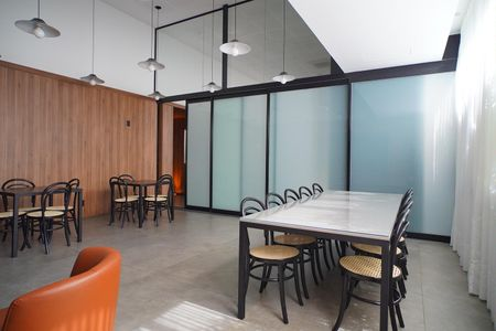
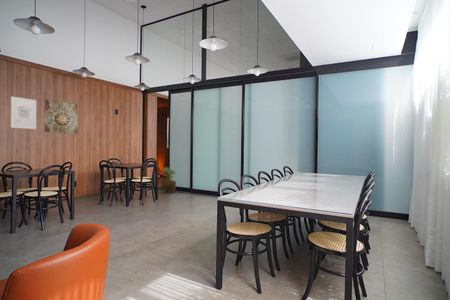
+ wall art [43,98,78,134]
+ wall art [10,96,37,130]
+ potted tree [159,167,177,194]
